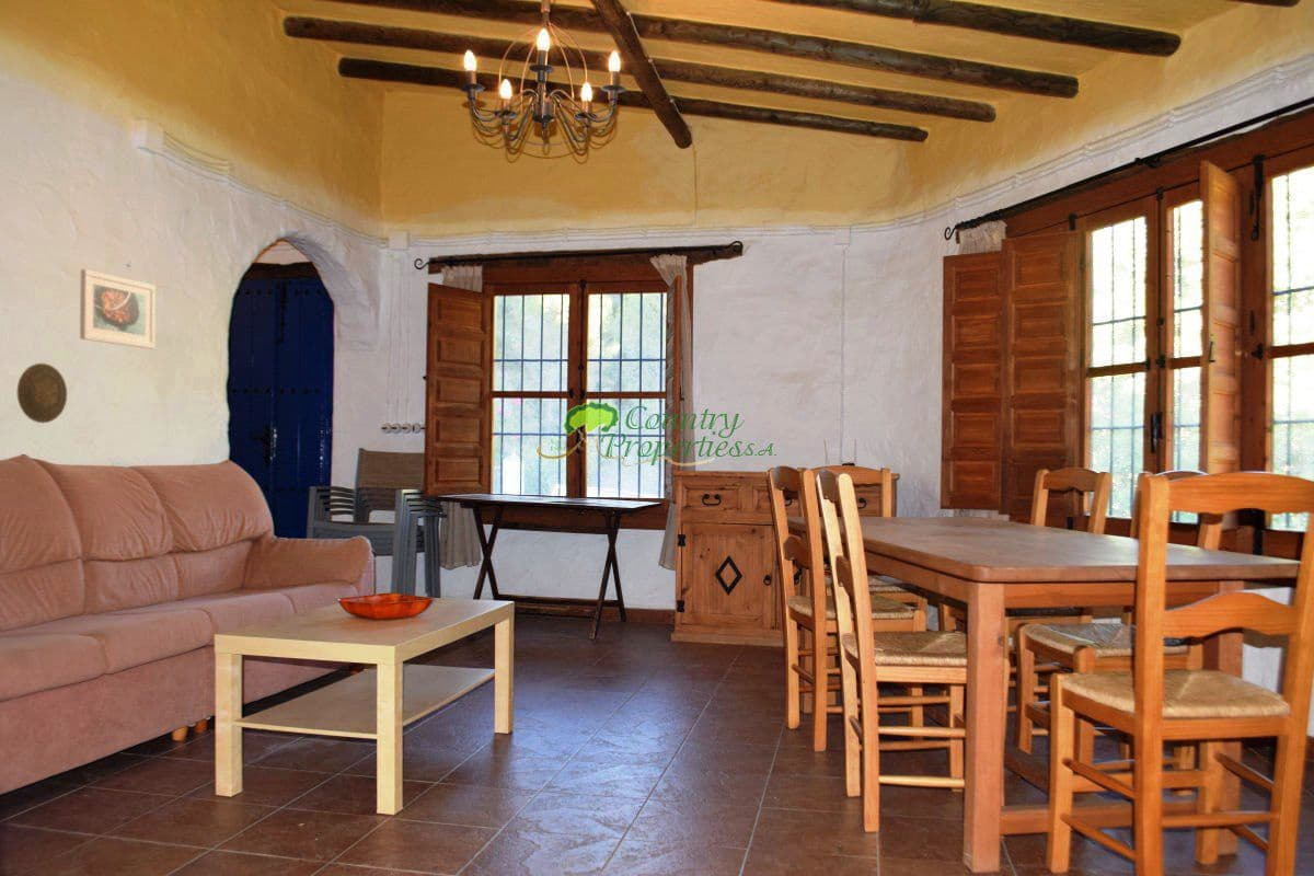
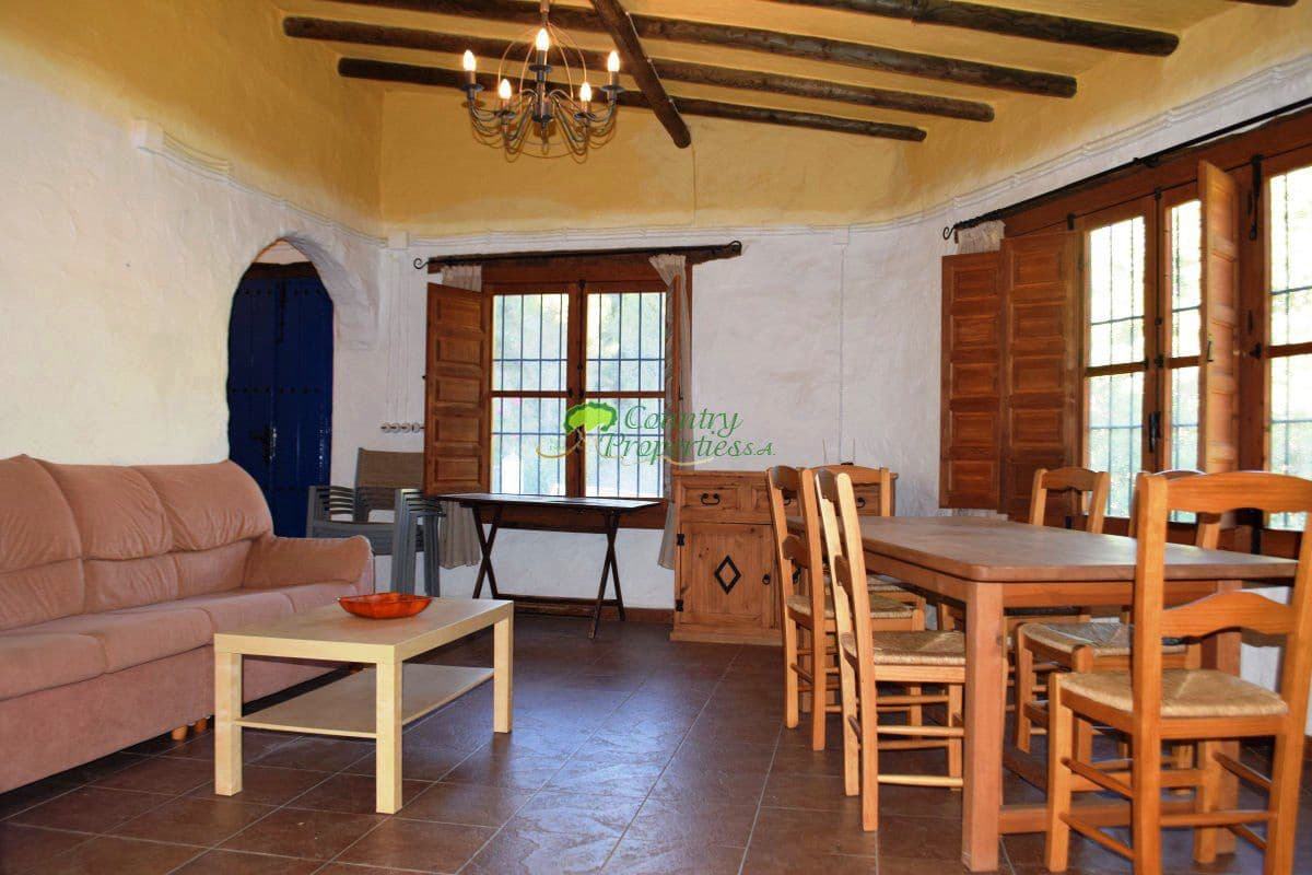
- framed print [79,268,157,349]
- decorative plate [16,362,68,424]
